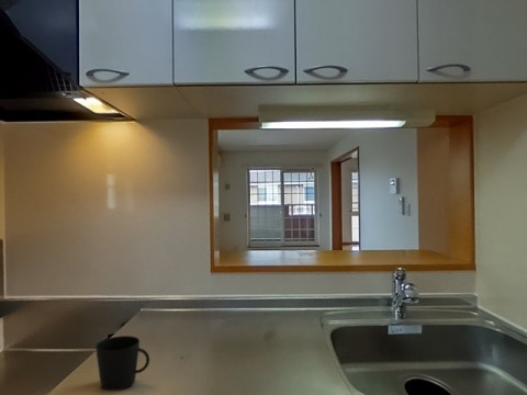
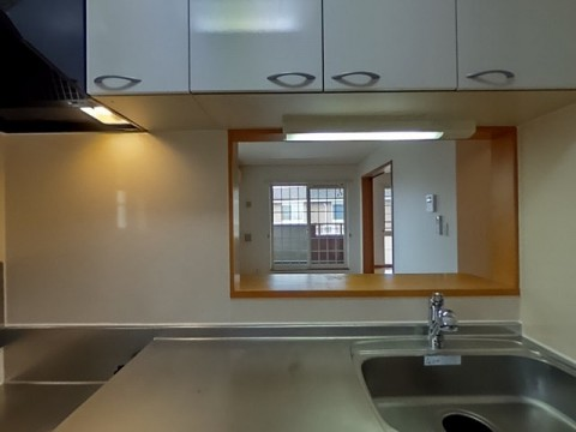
- cup [94,335,150,392]
